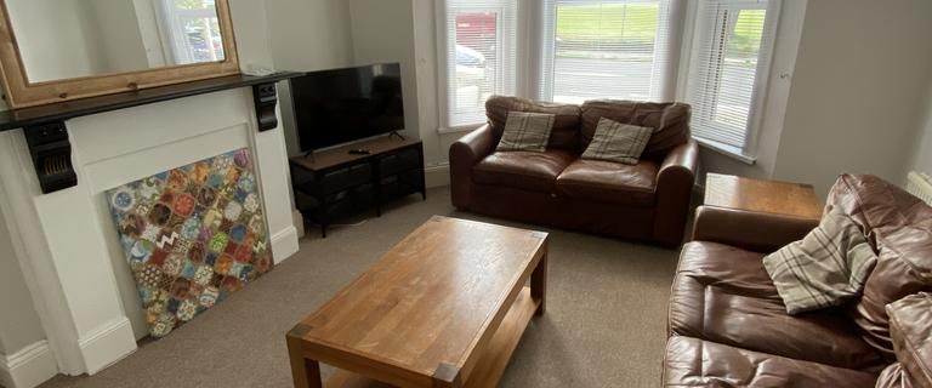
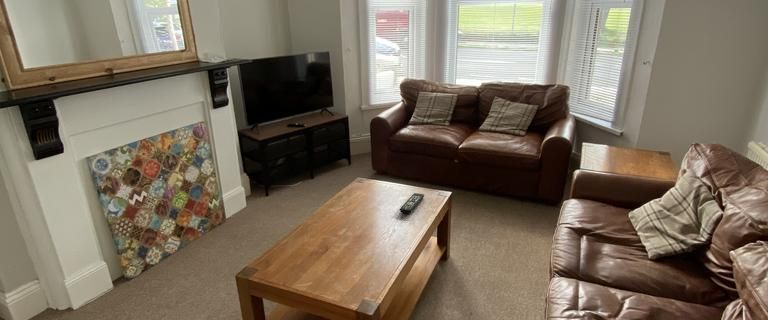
+ remote control [399,192,425,215]
